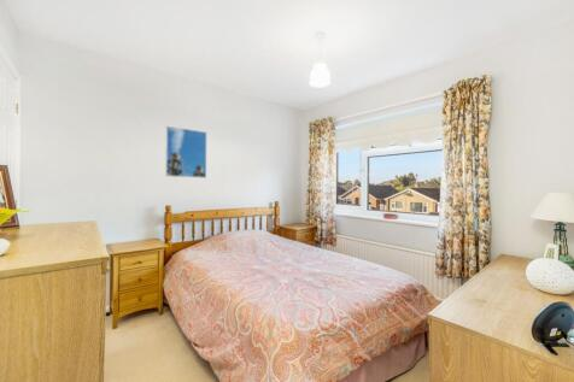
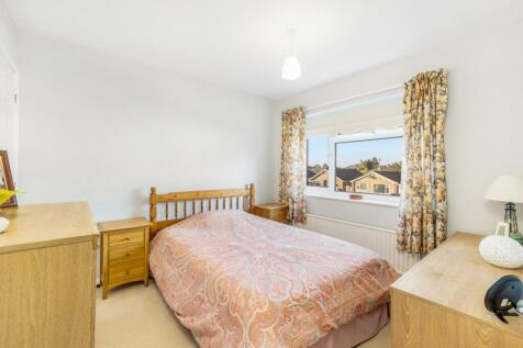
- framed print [164,125,207,180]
